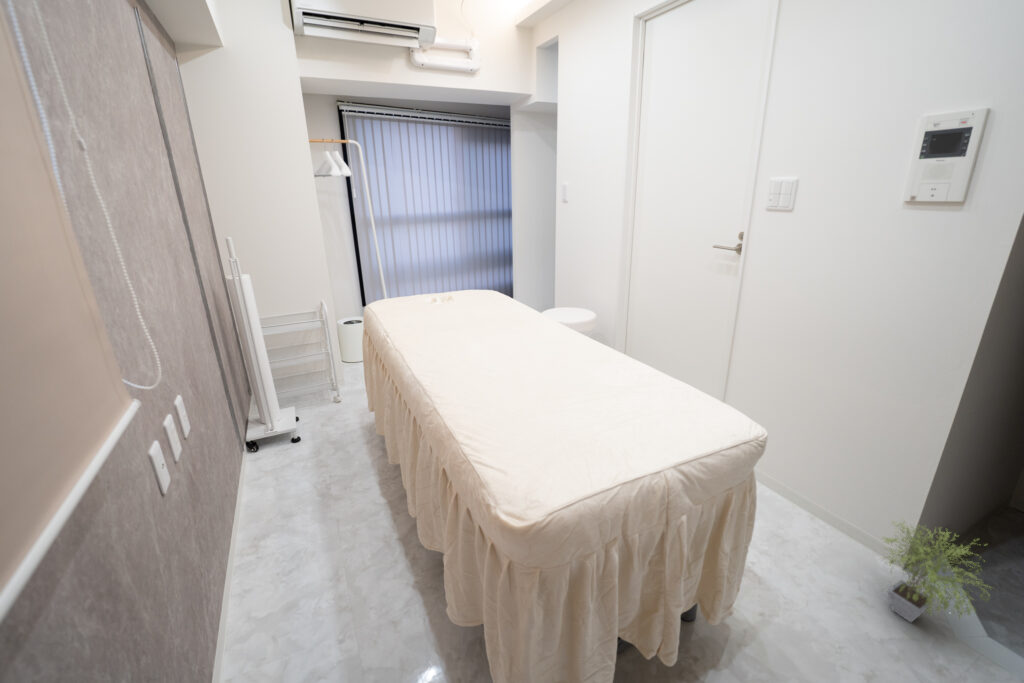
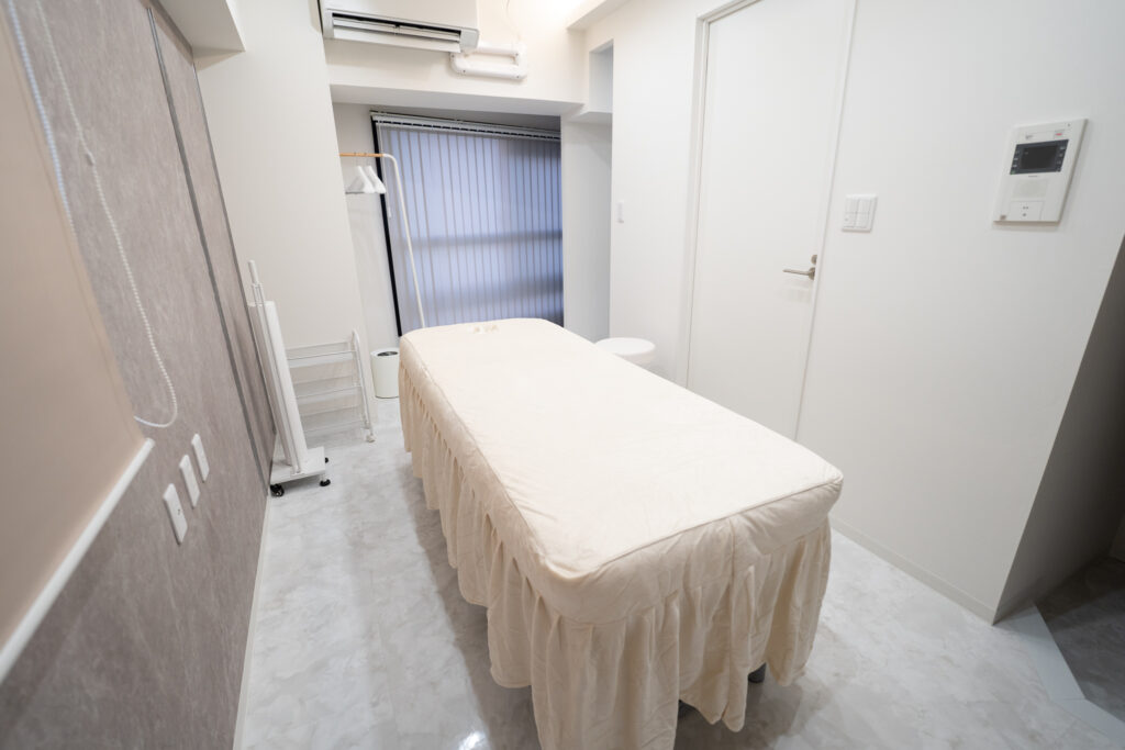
- potted plant [880,518,994,624]
